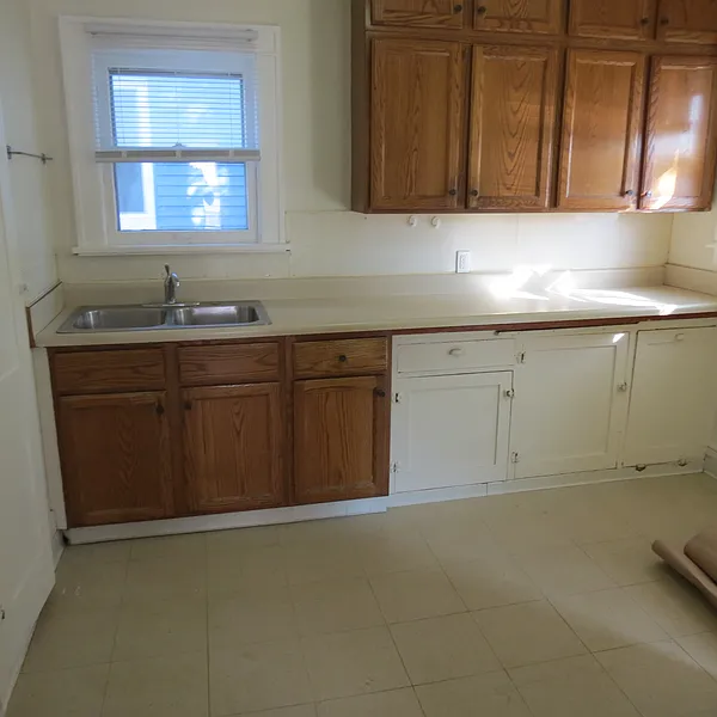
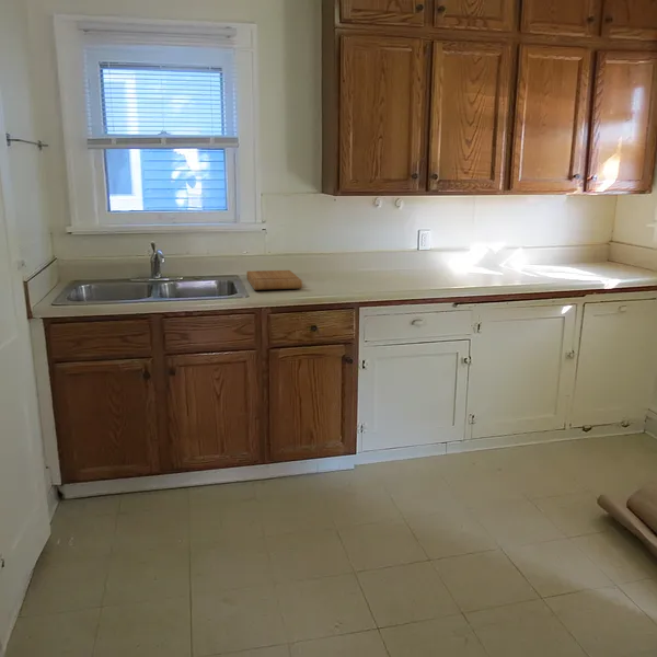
+ cutting board [245,269,303,291]
